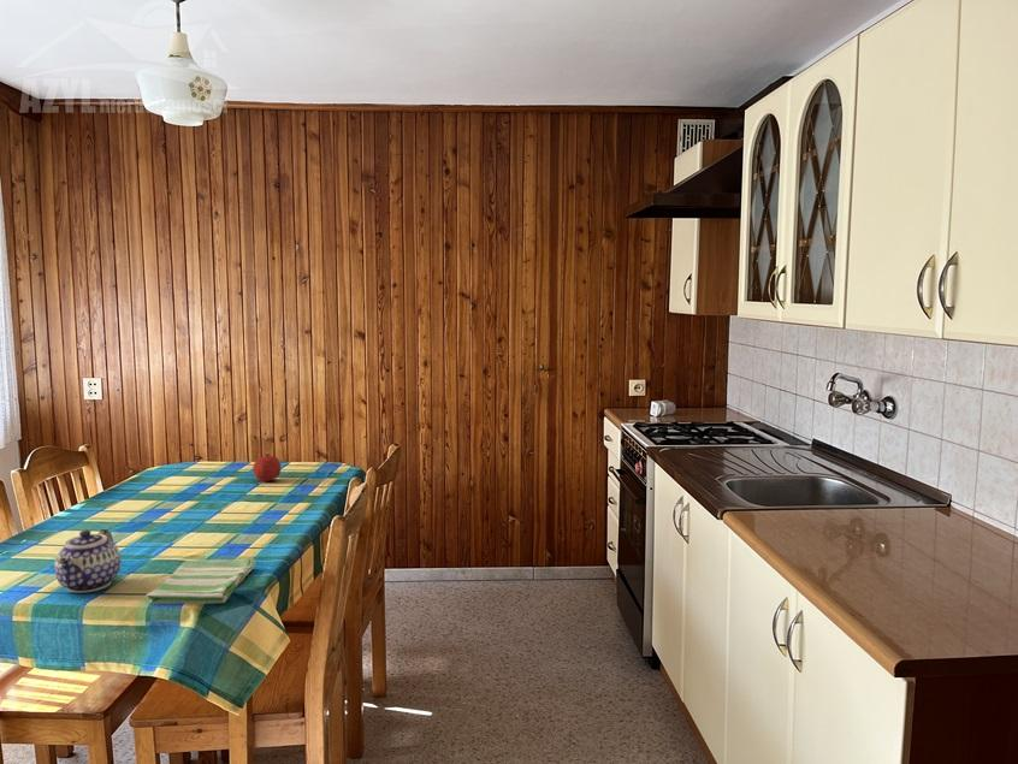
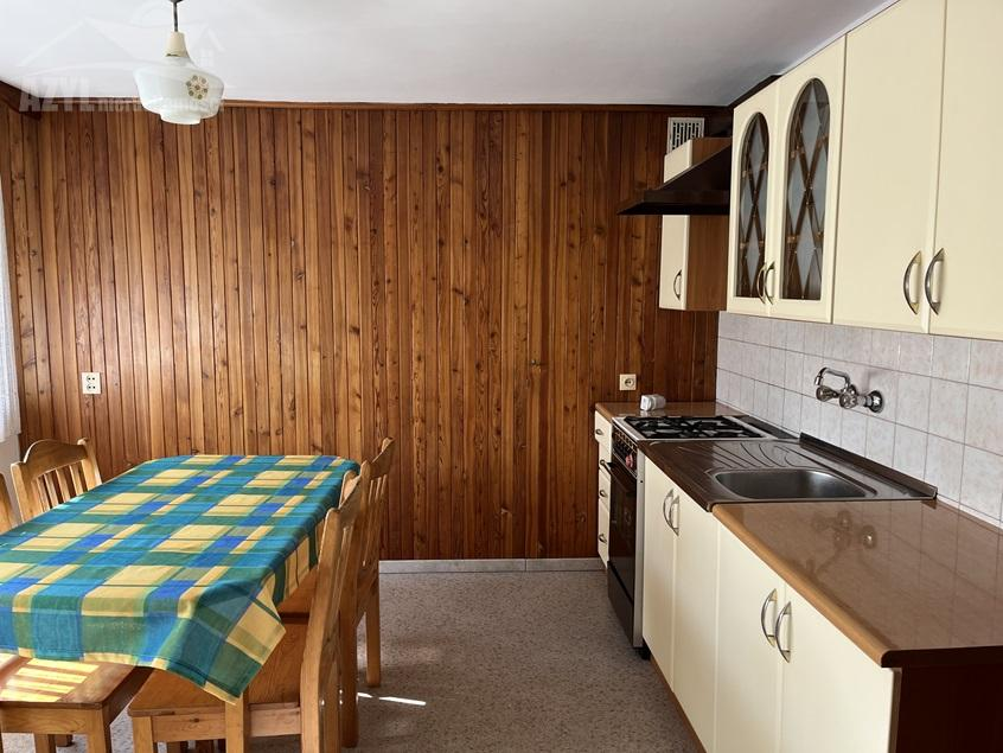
- teapot [53,528,122,594]
- dish towel [144,557,256,605]
- fruit [251,452,282,482]
